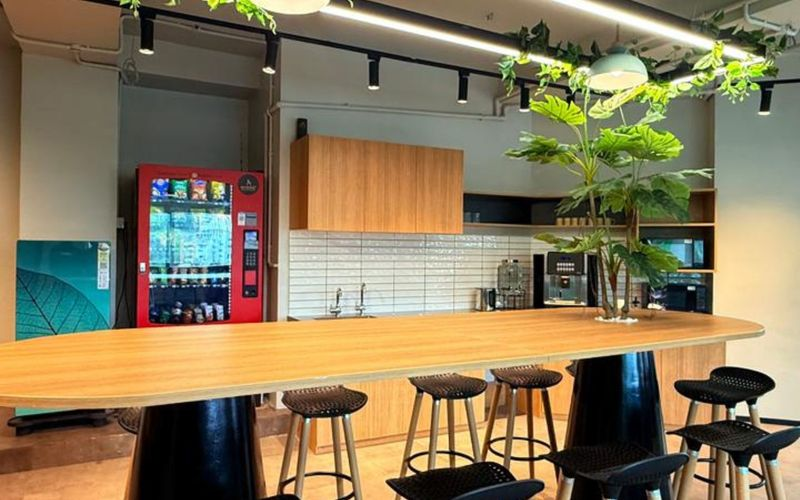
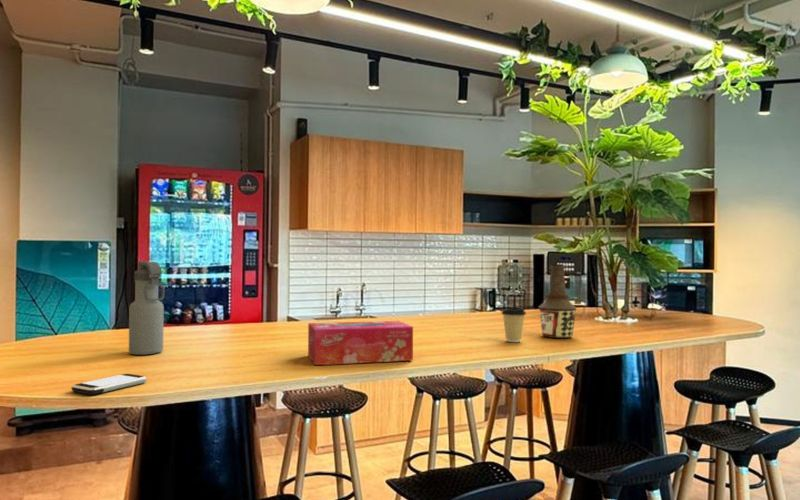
+ smartphone [71,373,148,396]
+ tissue box [307,320,414,366]
+ bottle [537,263,578,339]
+ water bottle [128,261,166,356]
+ coffee cup [500,307,527,343]
